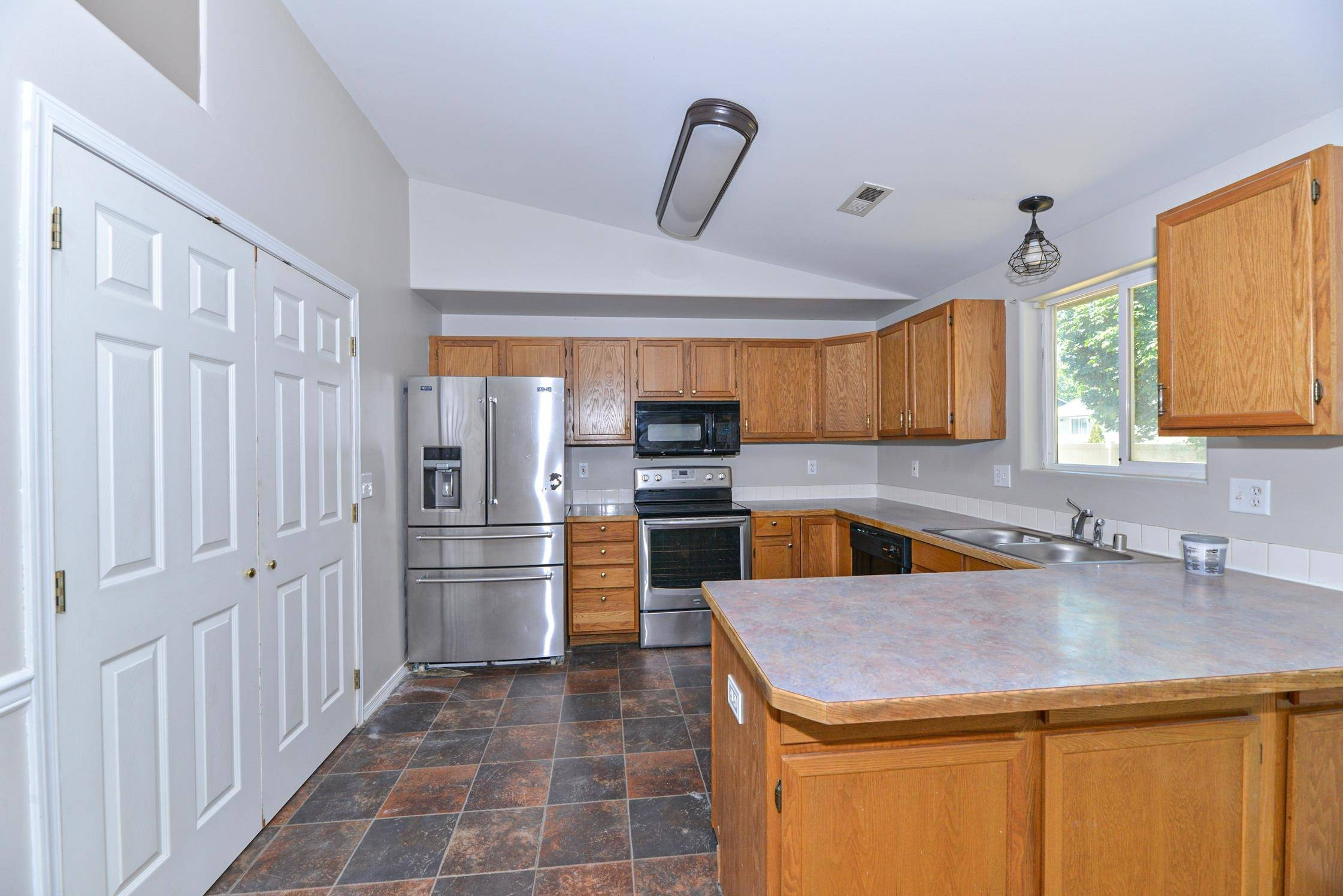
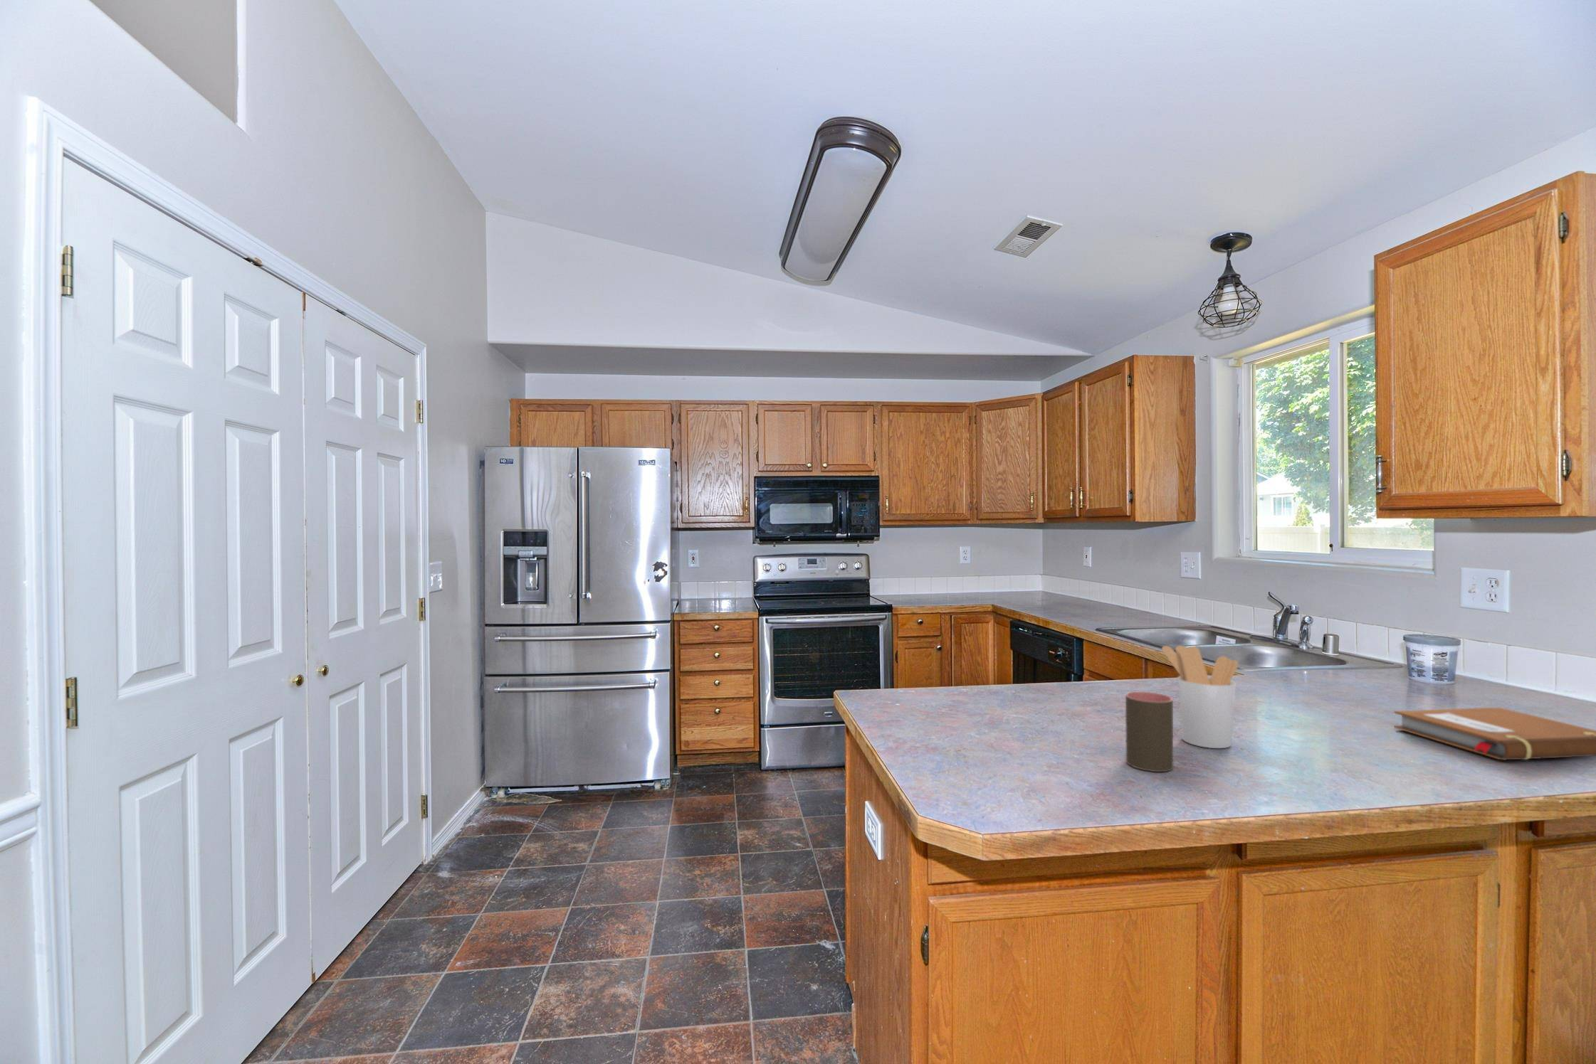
+ notebook [1394,707,1596,761]
+ cup [1124,691,1174,772]
+ utensil holder [1161,645,1239,749]
